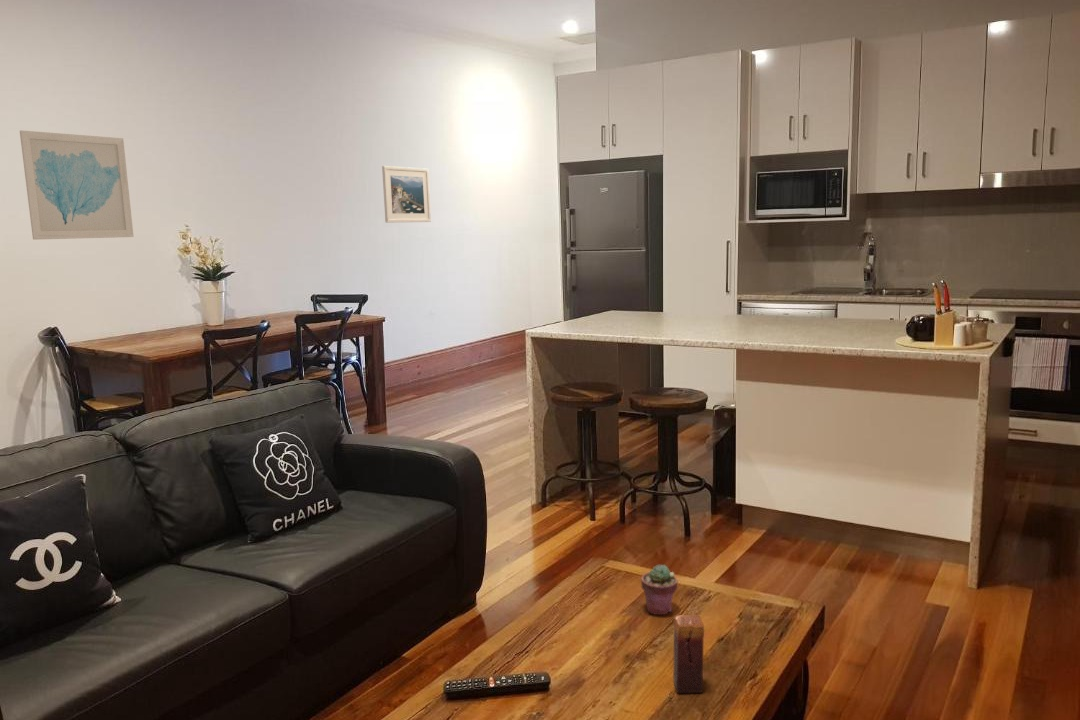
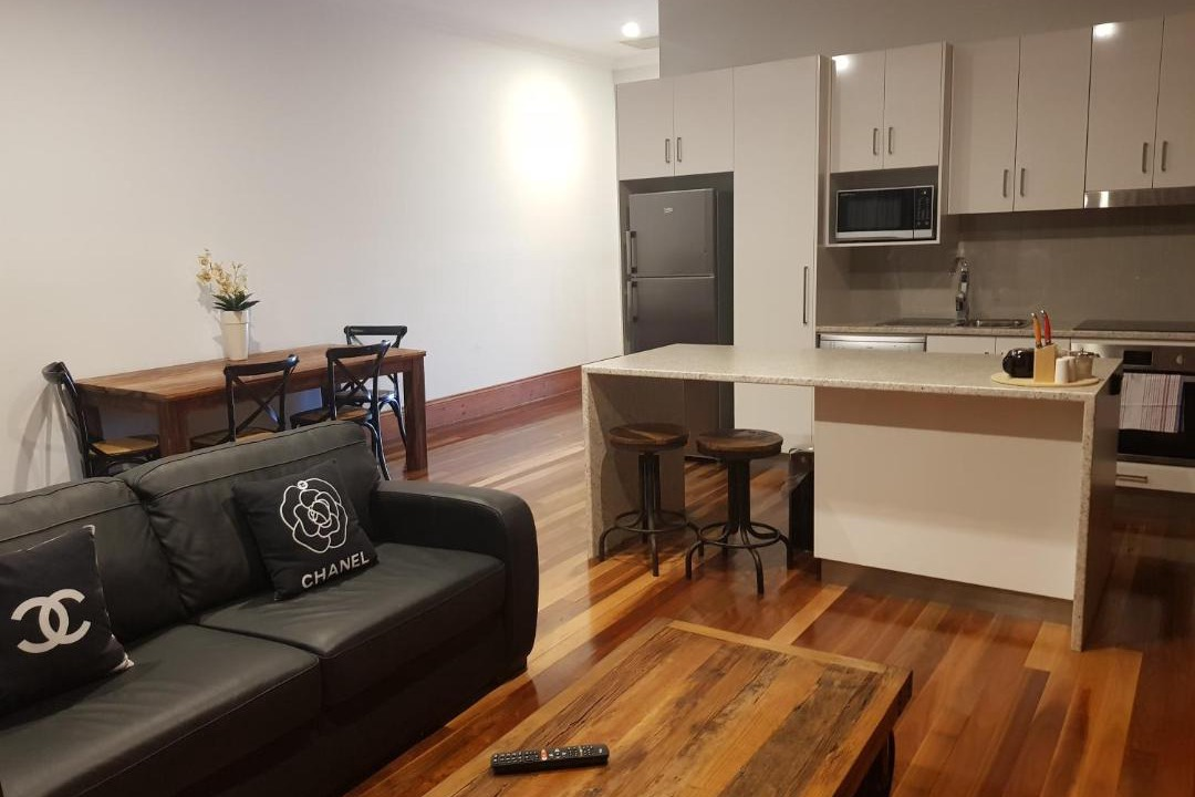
- potted succulent [640,564,678,616]
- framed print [381,165,432,224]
- candle [672,614,705,694]
- wall art [19,129,135,241]
